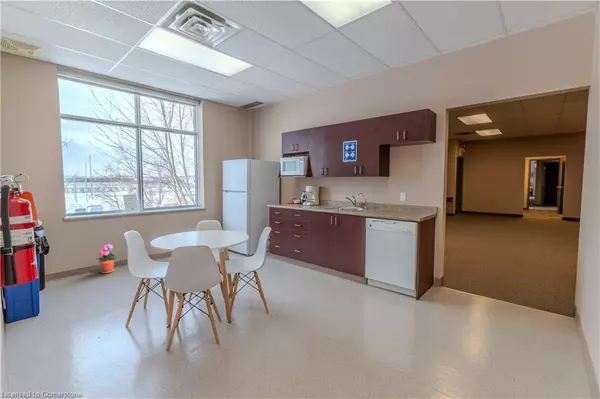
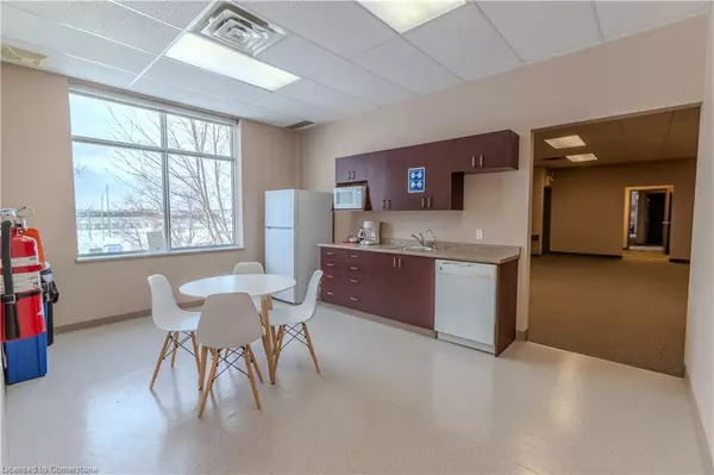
- potted plant [95,243,118,274]
